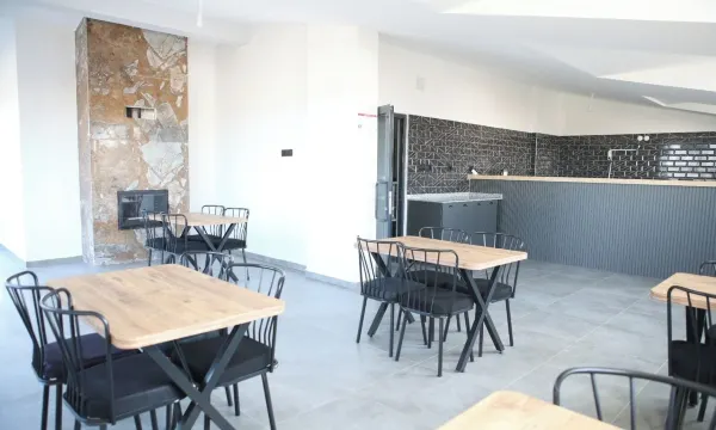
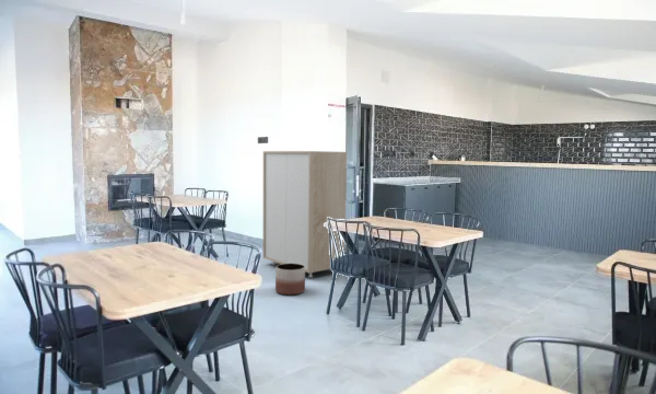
+ storage cabinet [262,150,348,279]
+ planter [274,263,306,297]
